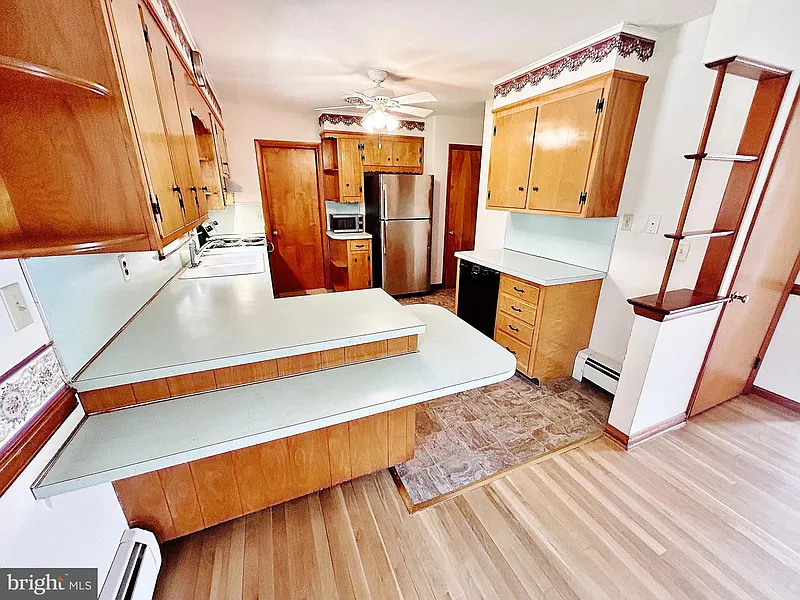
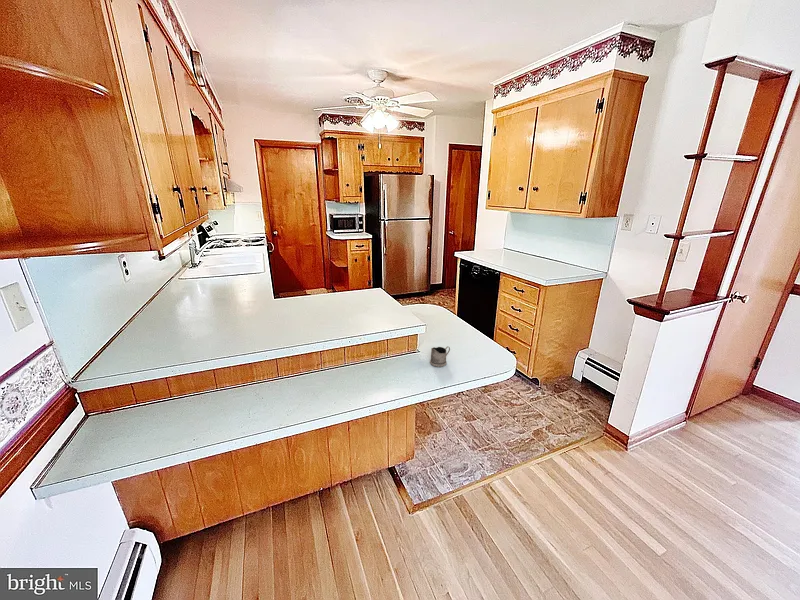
+ tea glass holder [429,345,451,368]
